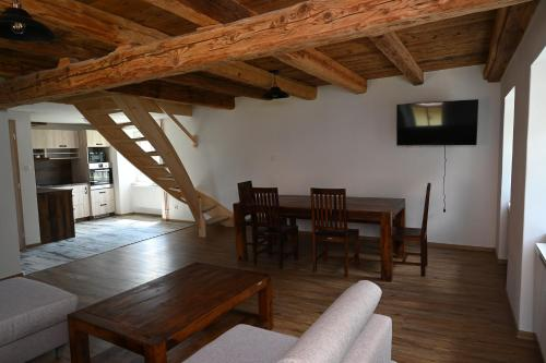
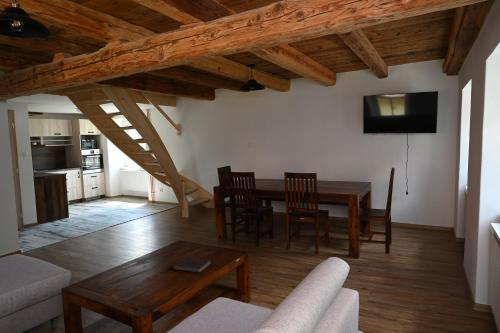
+ notebook [171,256,213,274]
